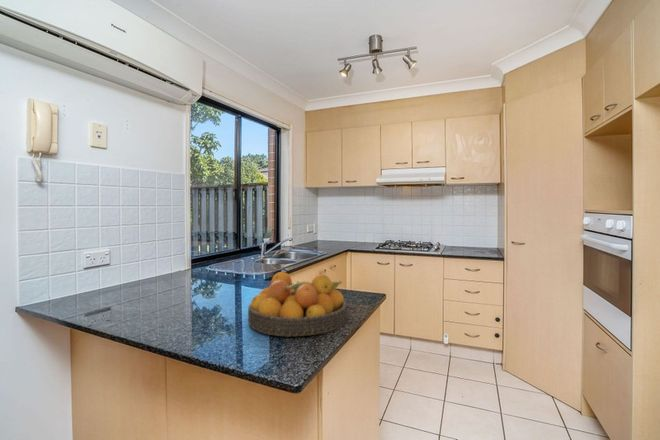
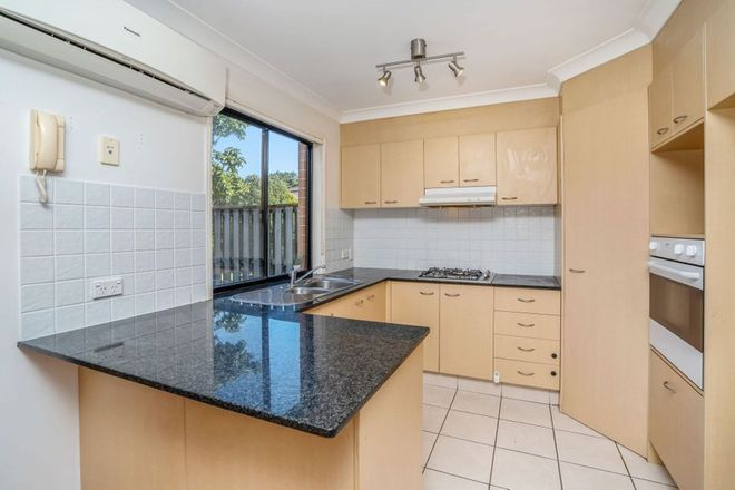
- fruit bowl [247,271,349,337]
